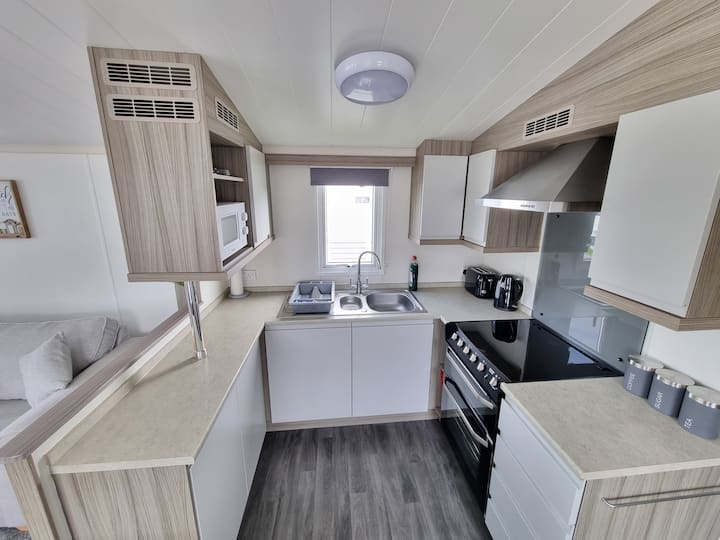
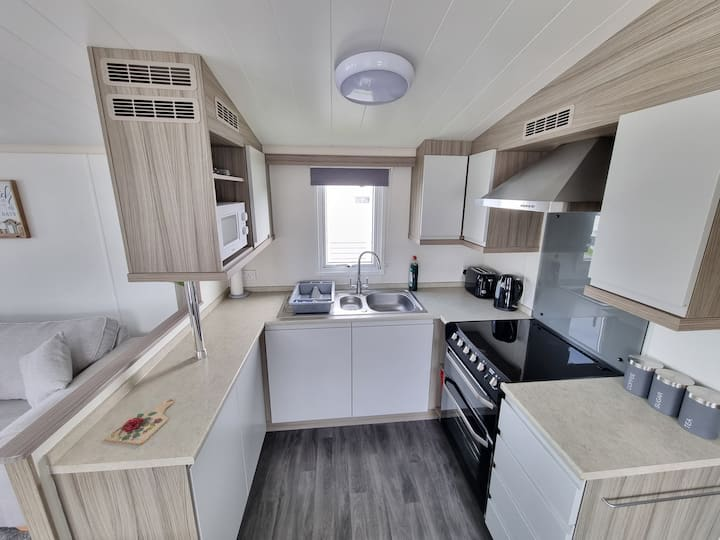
+ cutting board [104,398,174,446]
